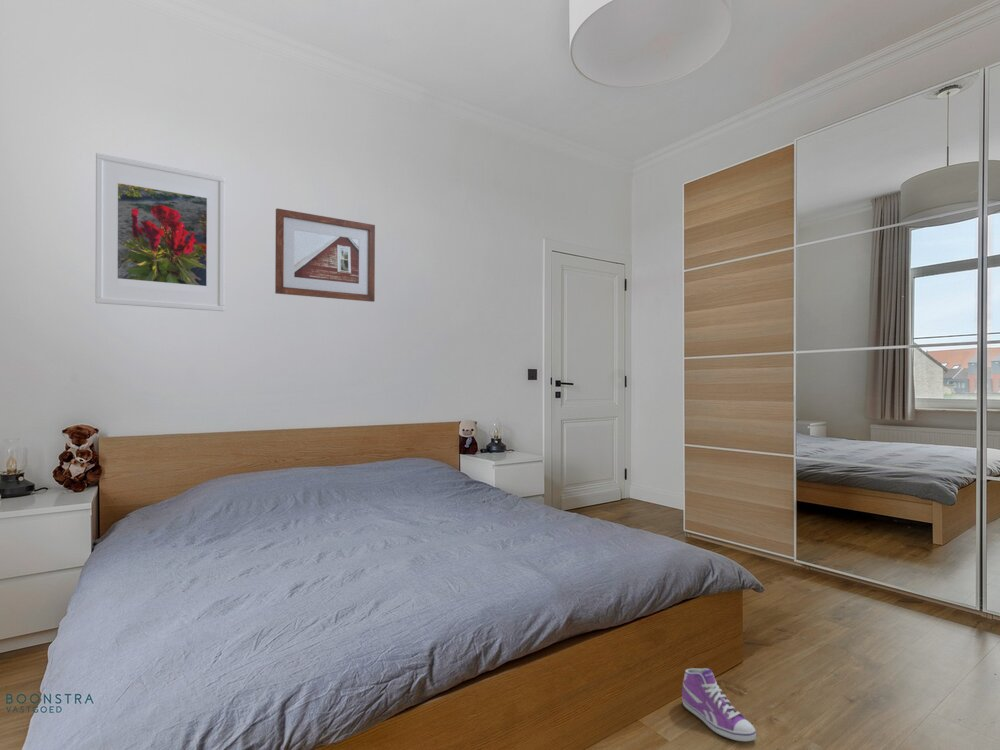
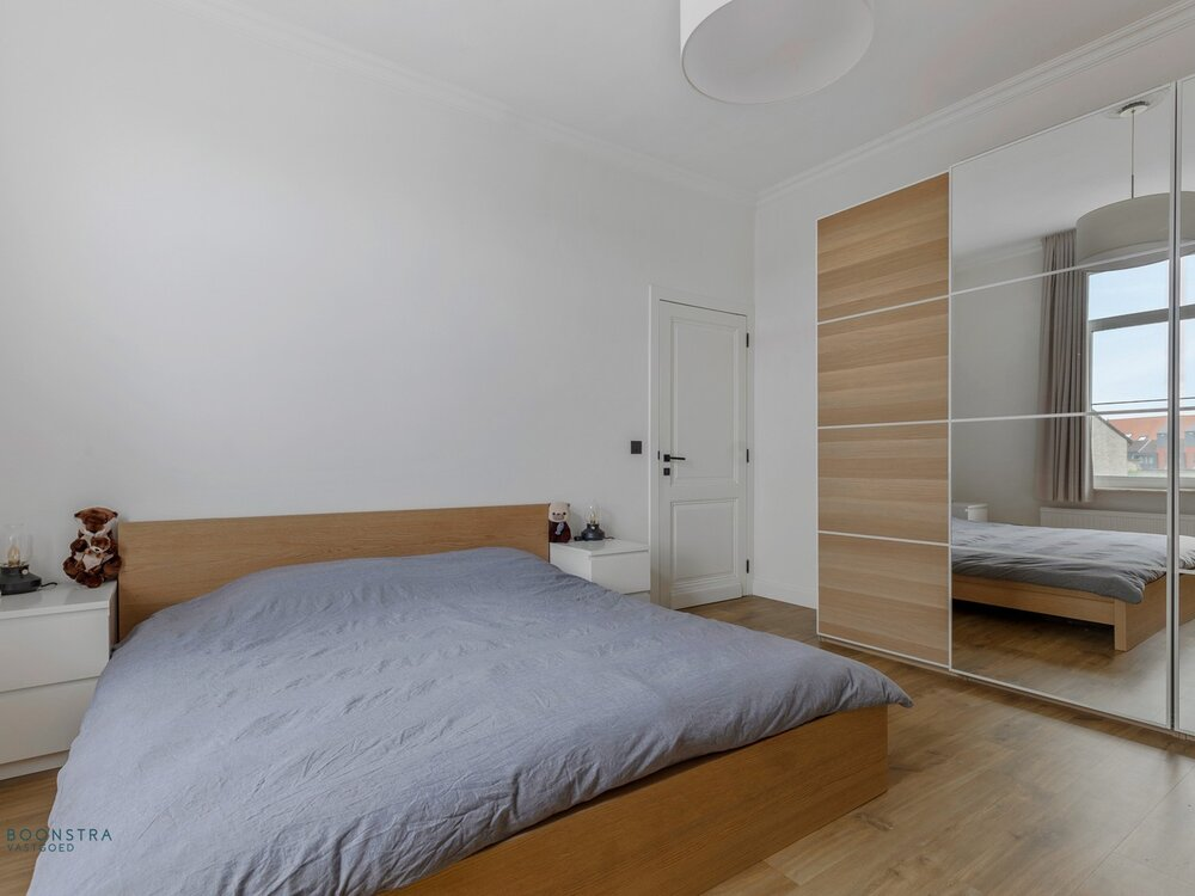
- sneaker [681,667,757,742]
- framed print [94,152,226,312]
- picture frame [274,207,376,303]
